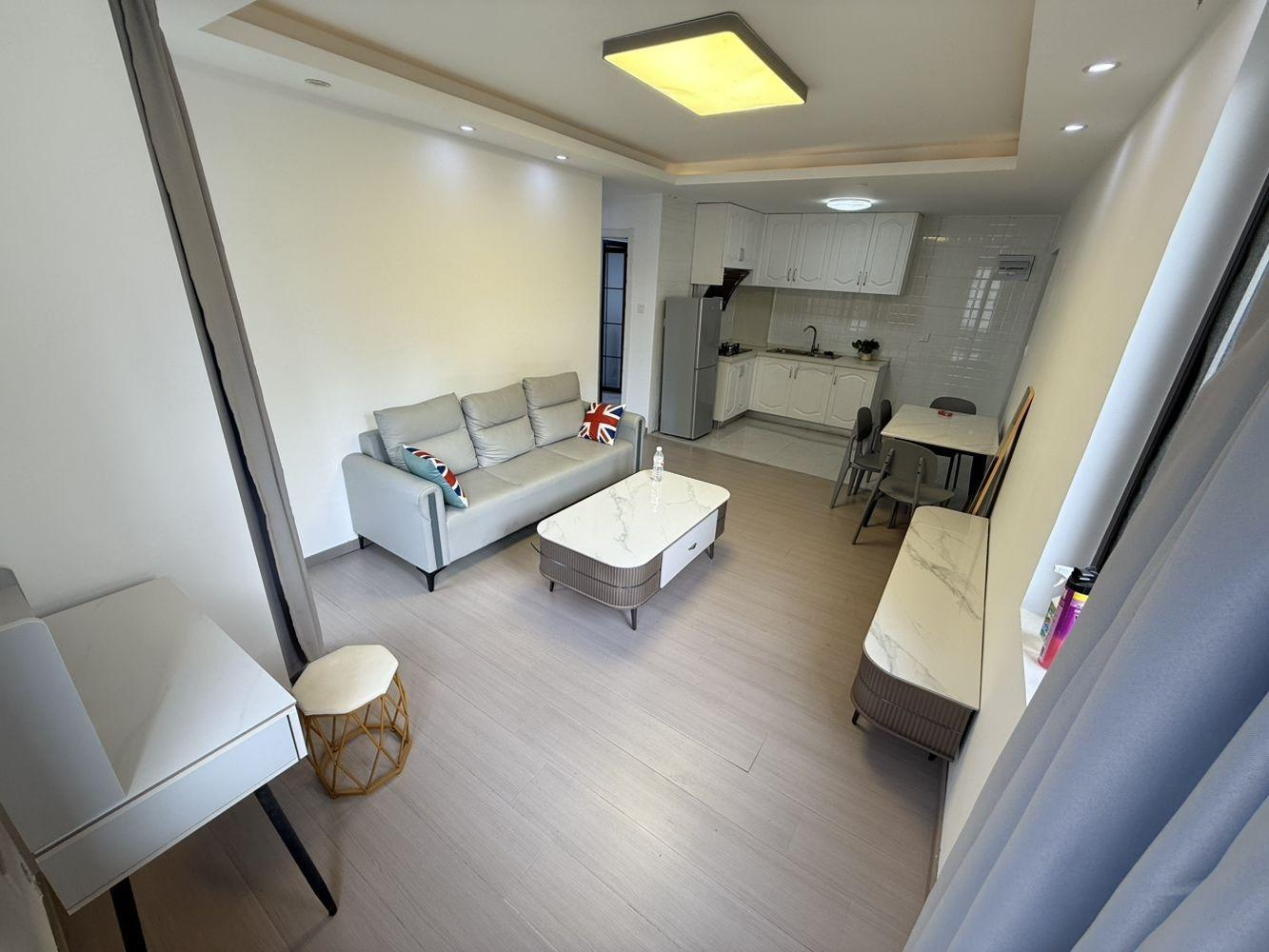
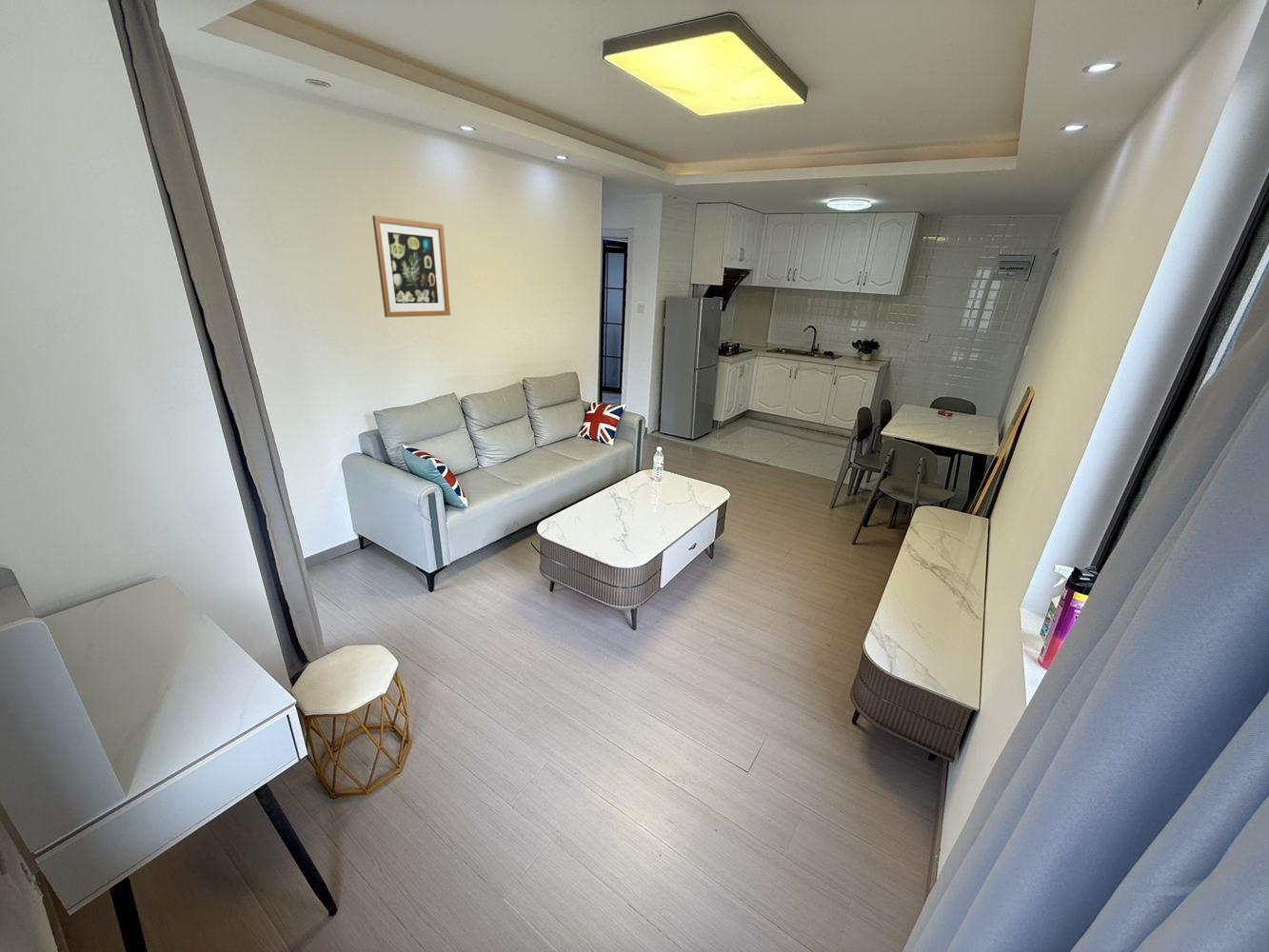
+ wall art [371,214,451,318]
